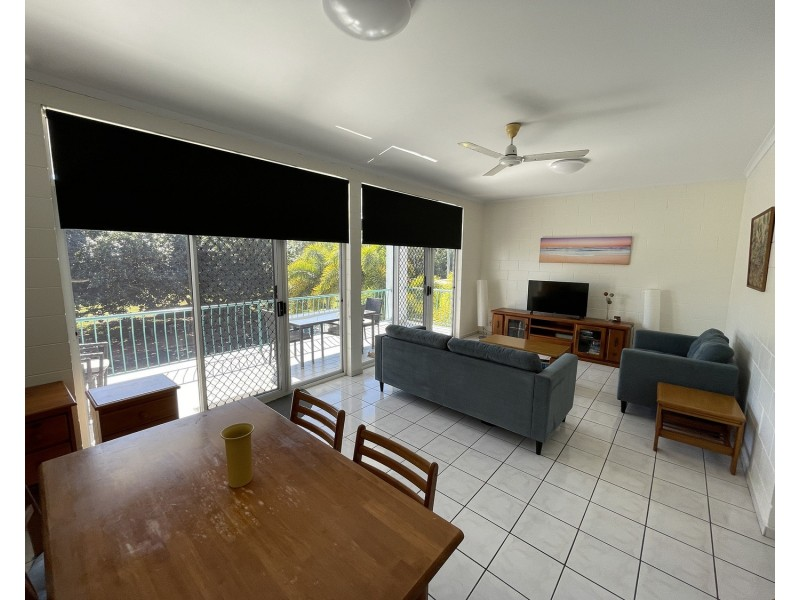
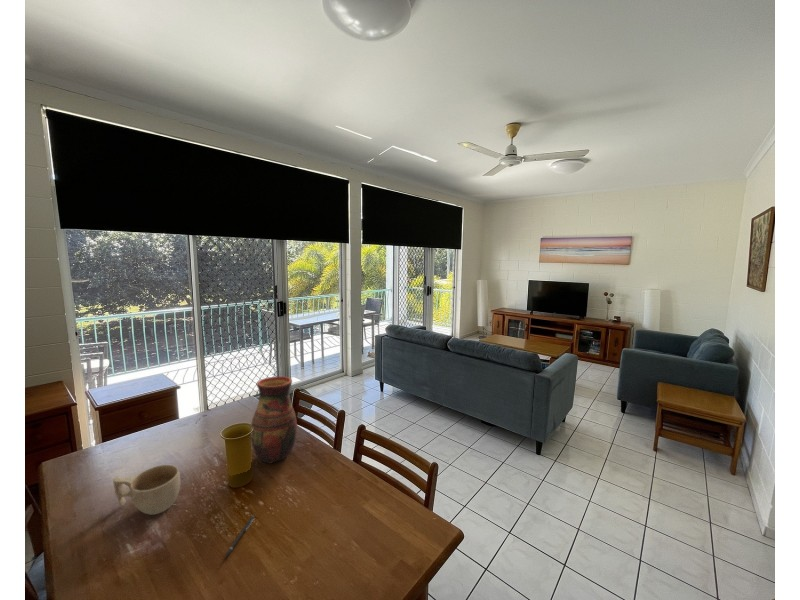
+ pen [224,513,256,559]
+ vase [250,375,298,465]
+ cup [112,464,181,516]
